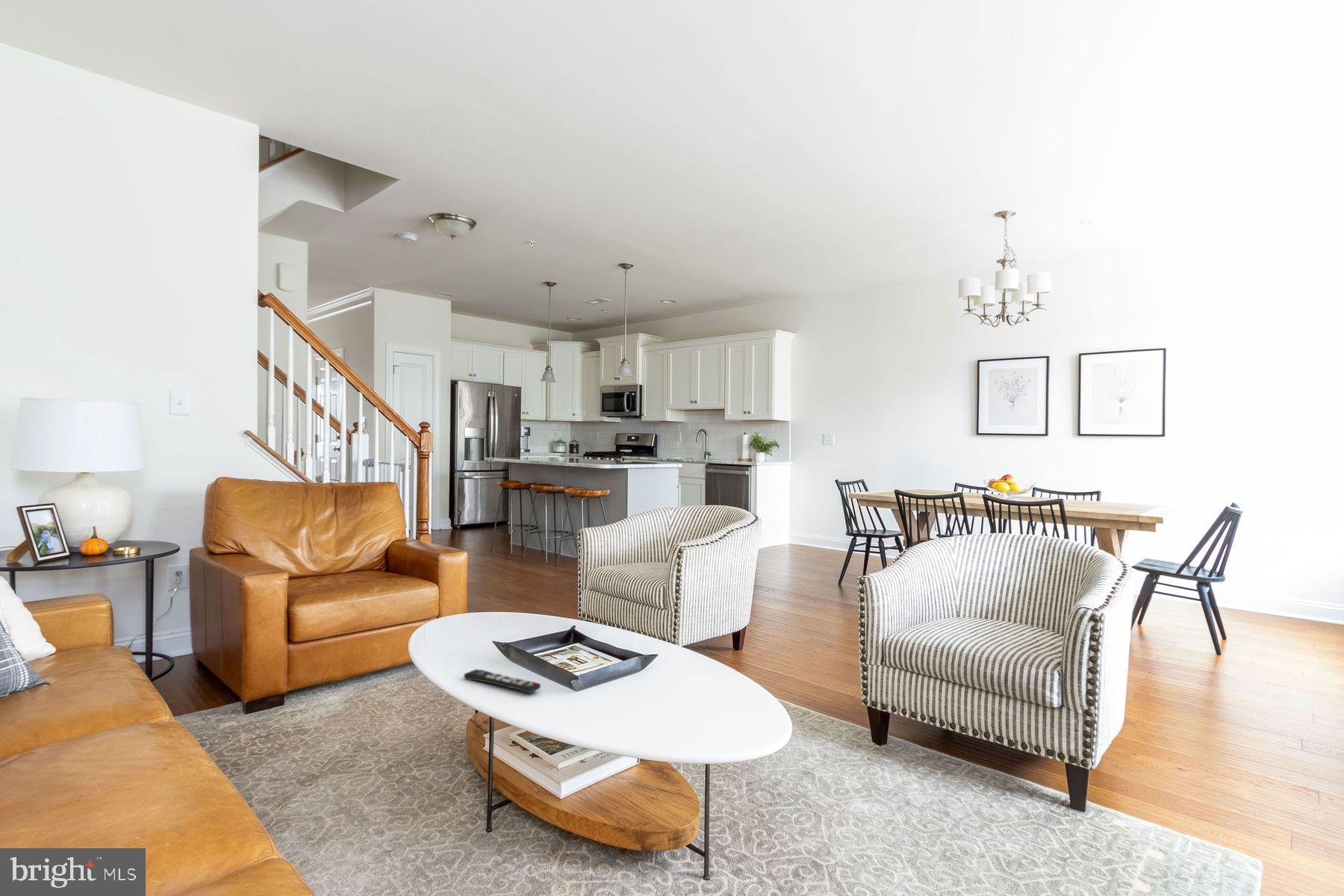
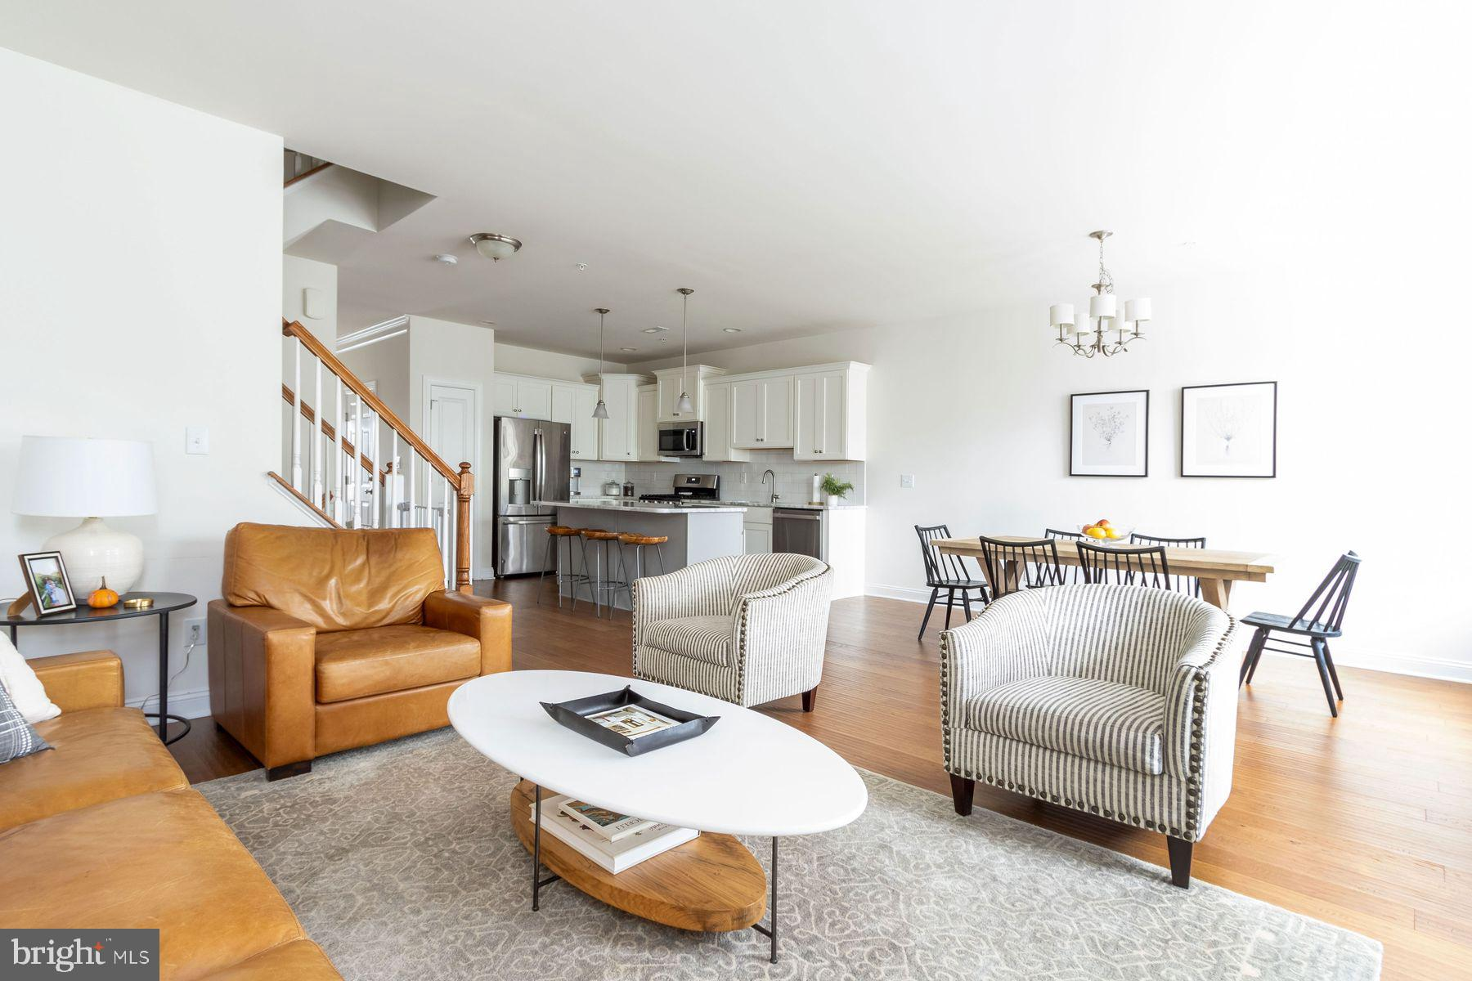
- remote control [463,668,541,694]
